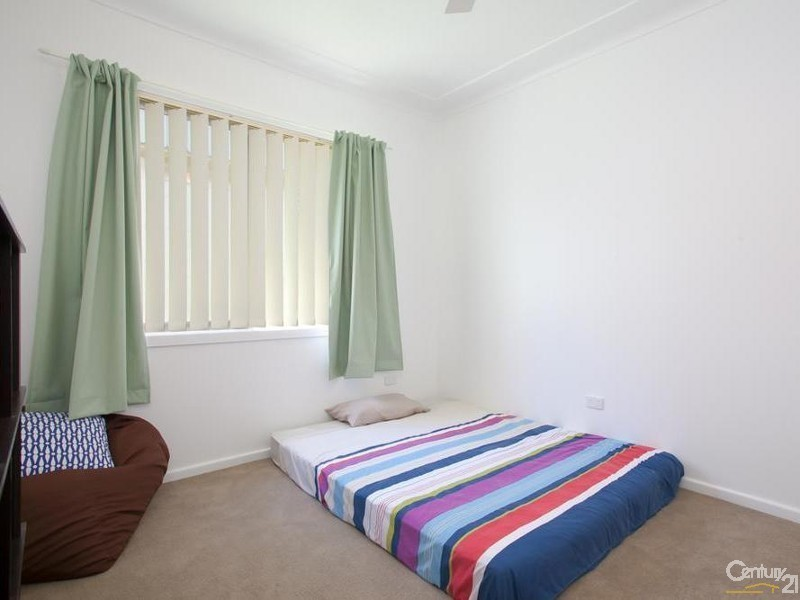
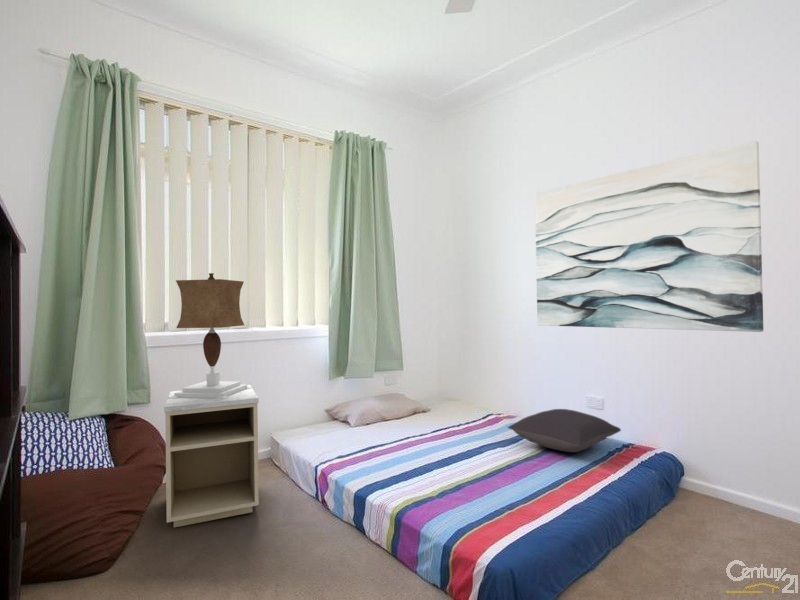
+ pillow [507,408,622,453]
+ nightstand [163,384,260,528]
+ wall art [534,140,764,333]
+ table lamp [167,272,254,399]
